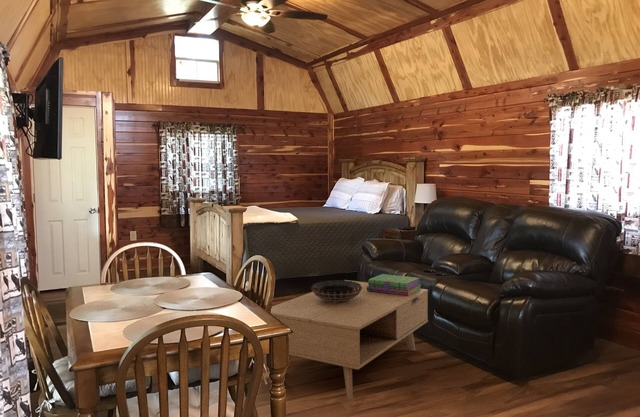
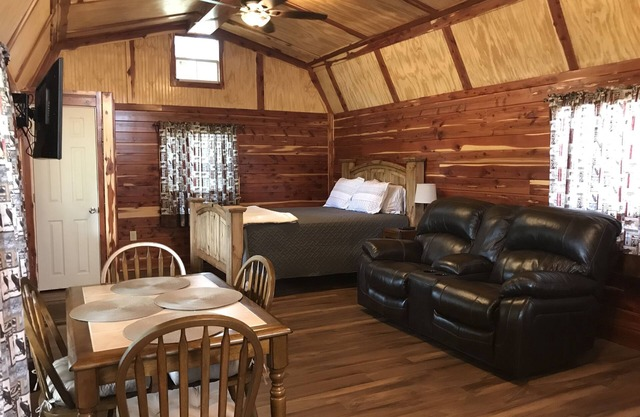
- coffee table [271,279,429,401]
- stack of books [367,273,422,296]
- decorative bowl [311,279,362,302]
